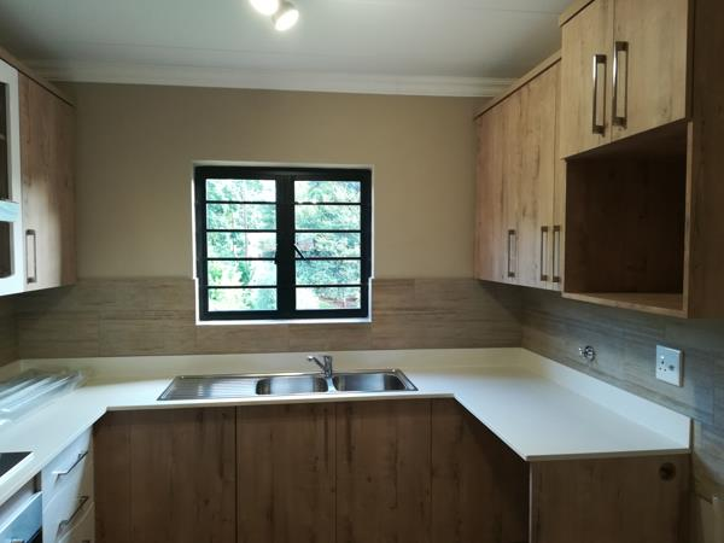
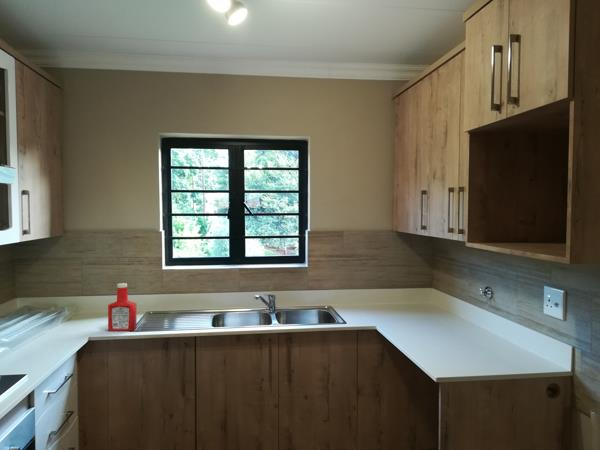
+ soap bottle [107,282,138,332]
